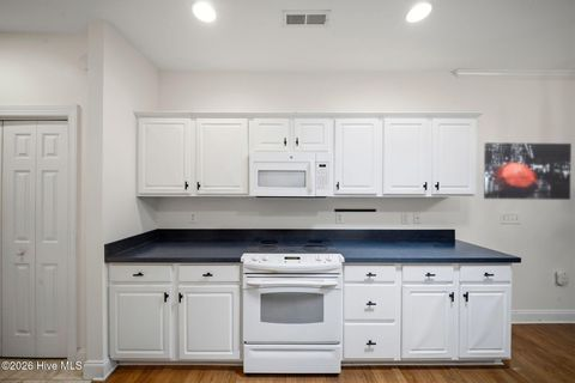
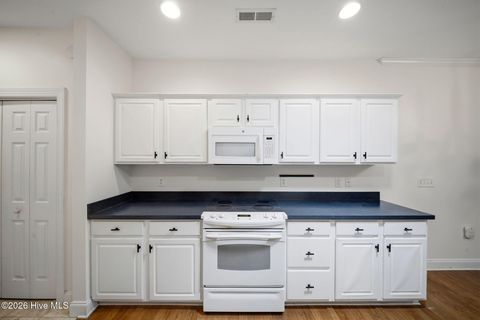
- wall art [483,141,573,201]
